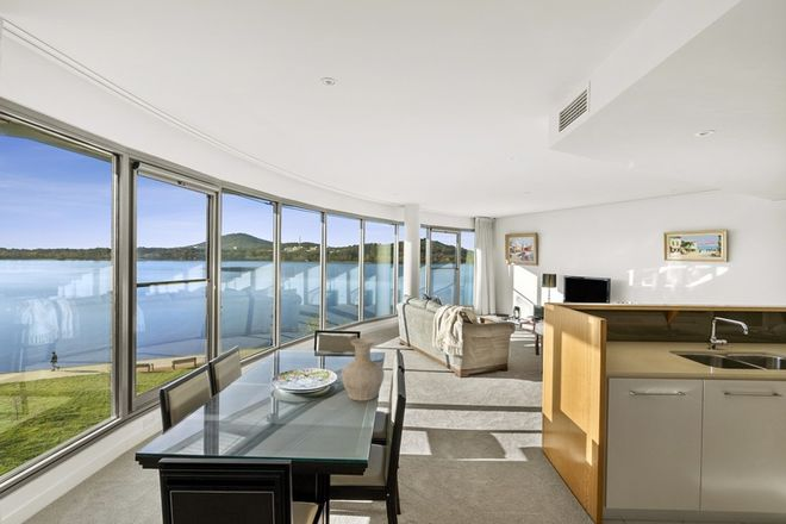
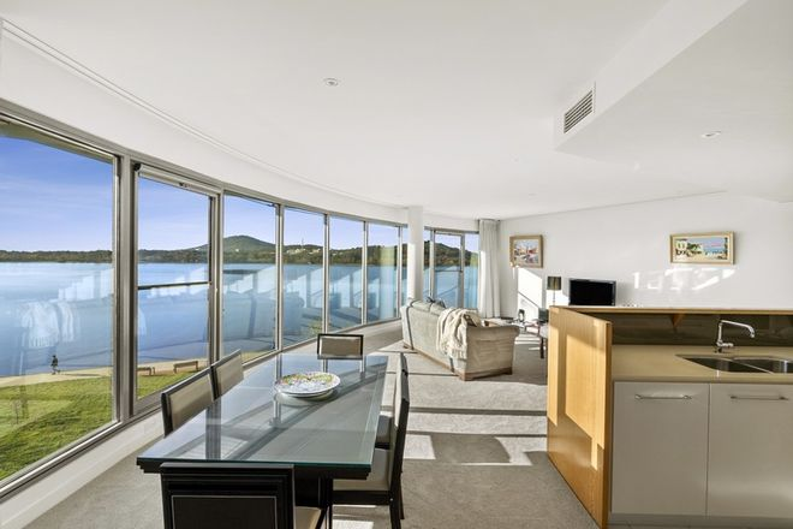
- vase [341,337,386,403]
